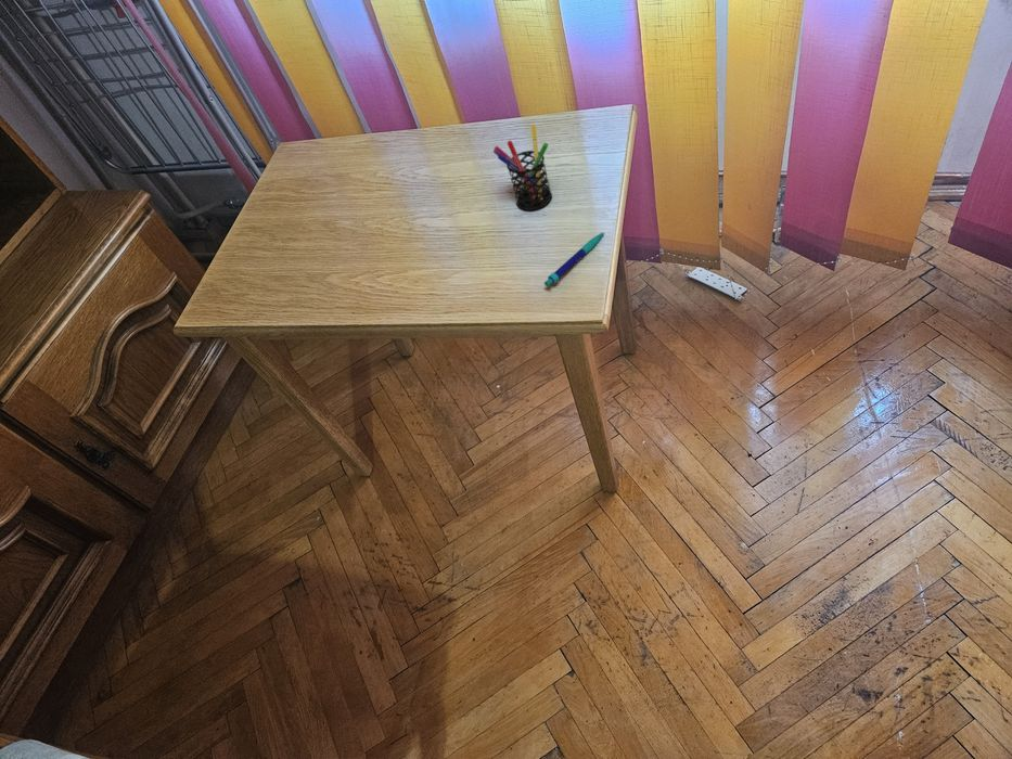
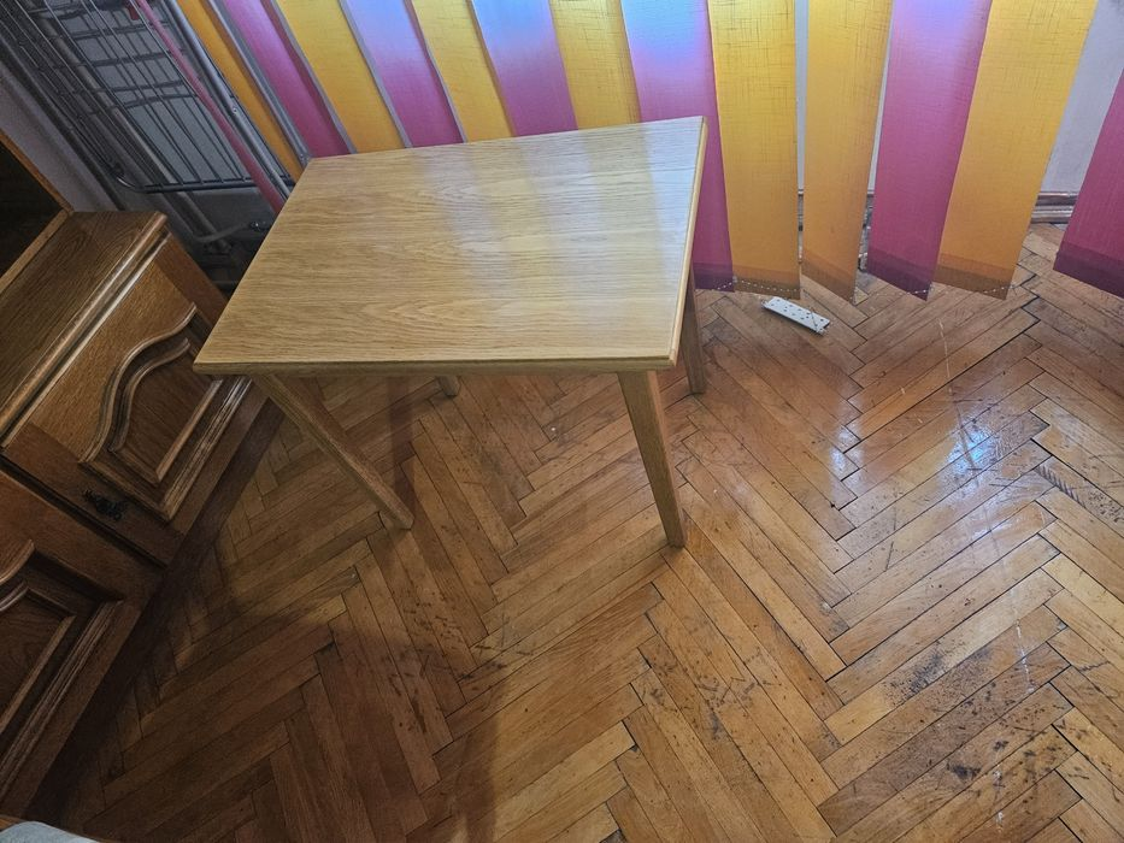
- pen [543,232,605,287]
- pen holder [492,124,553,211]
